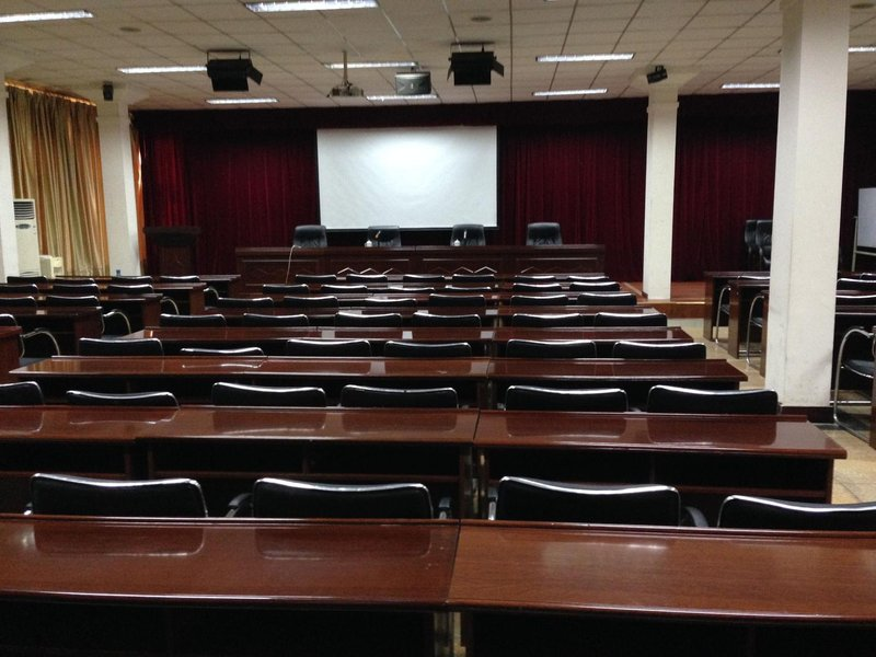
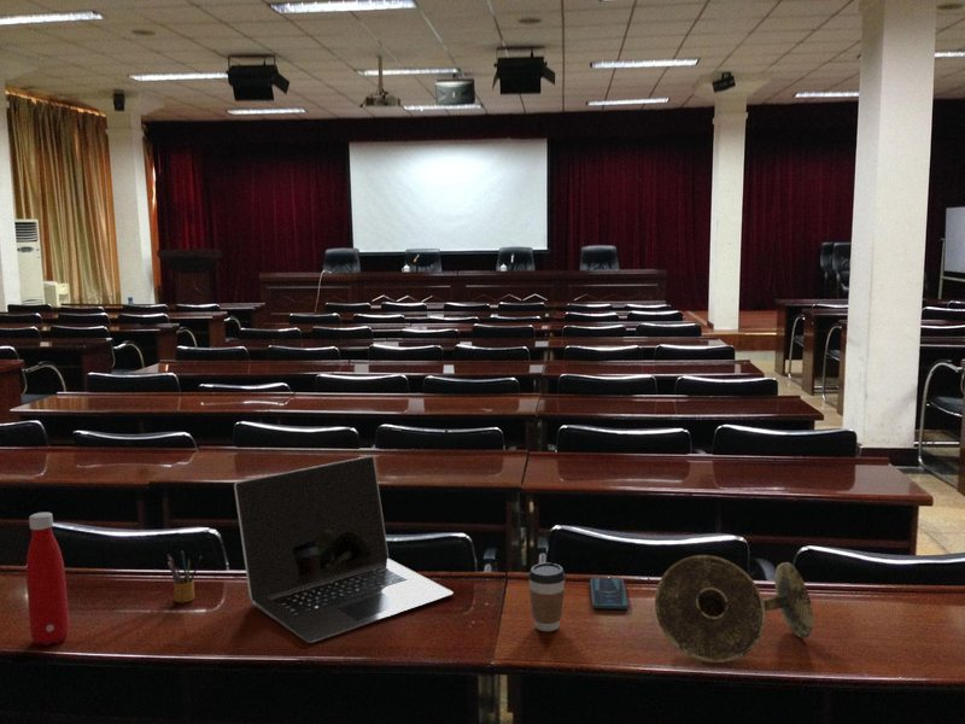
+ candle holder [654,554,814,665]
+ laptop [233,455,455,644]
+ smartphone [590,577,630,611]
+ coffee cup [527,561,567,632]
+ bottle [25,512,71,647]
+ pencil box [166,549,203,603]
